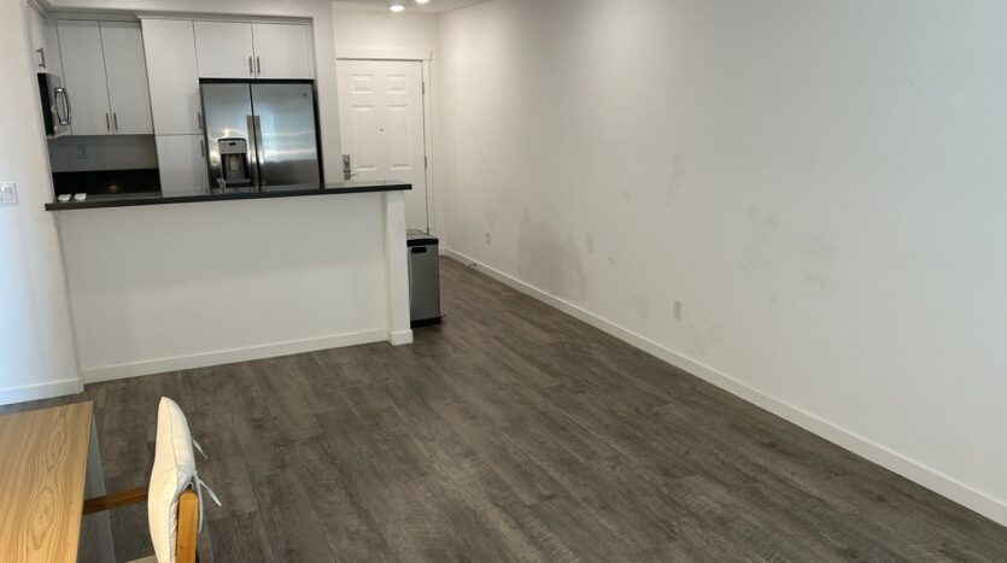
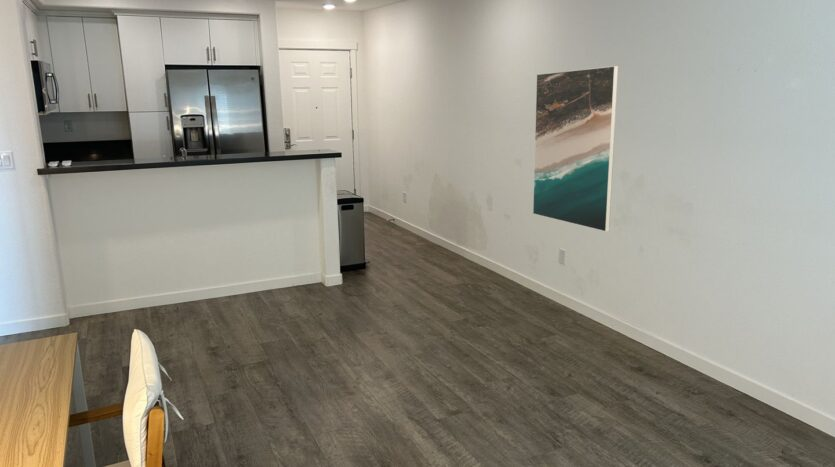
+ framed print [532,65,619,233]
